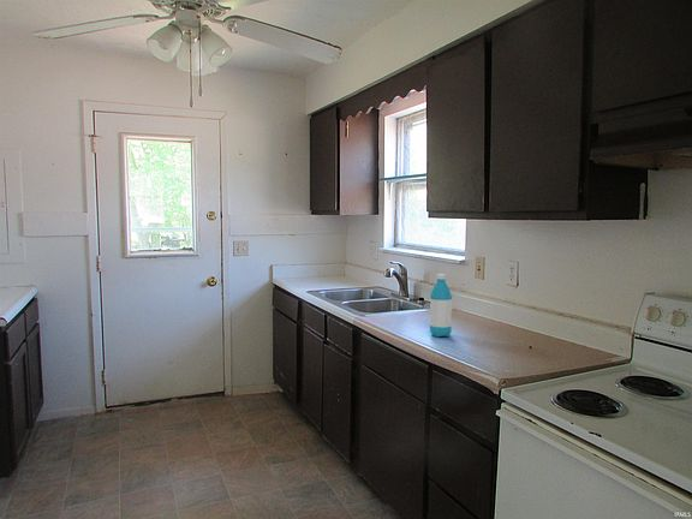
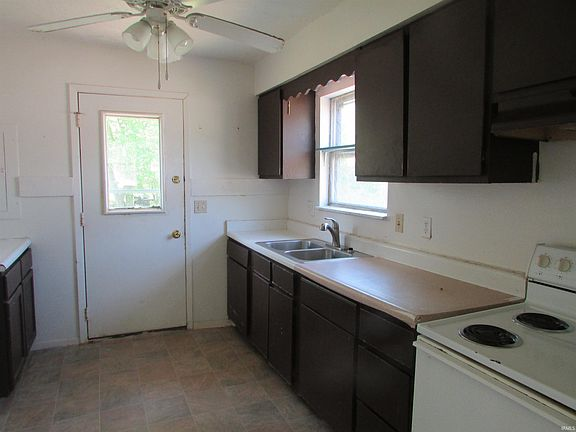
- water bottle [429,273,453,338]
